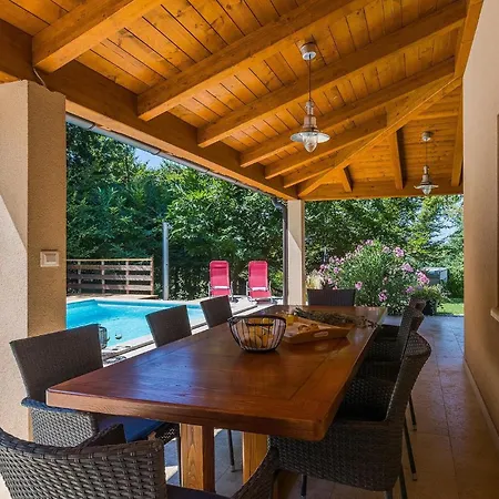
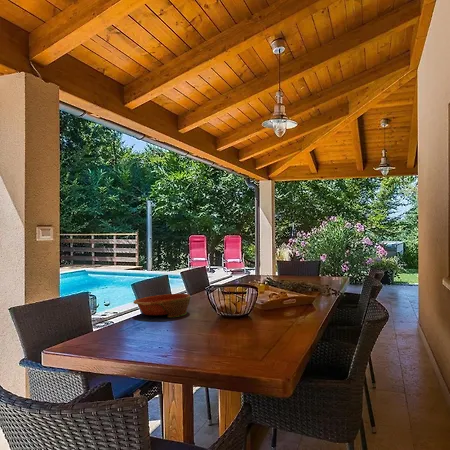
+ bowl [132,293,191,319]
